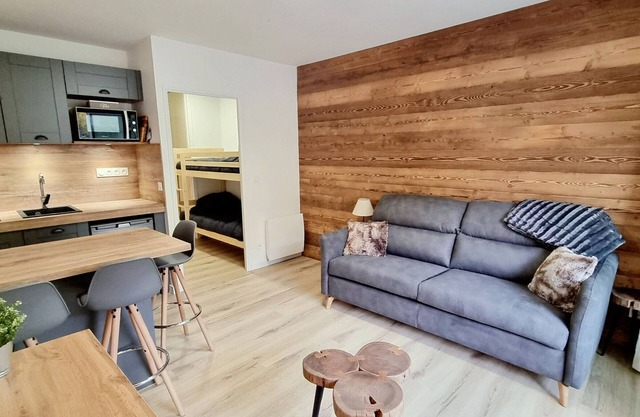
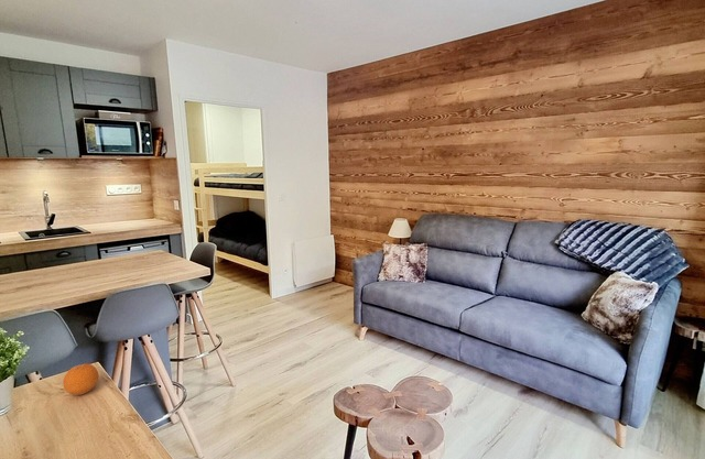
+ fruit [63,363,100,396]
